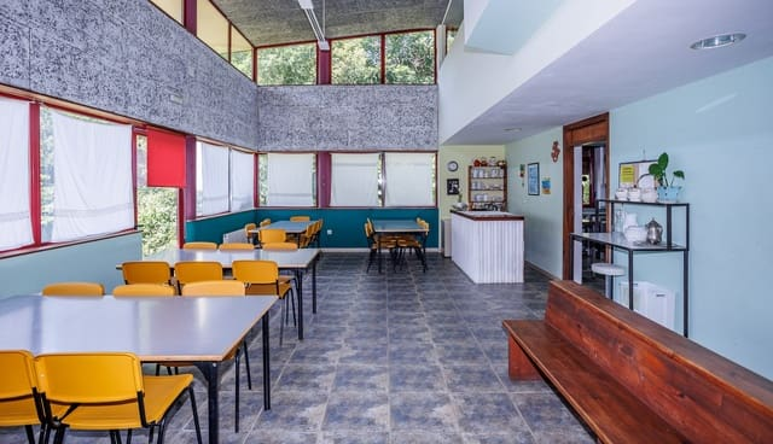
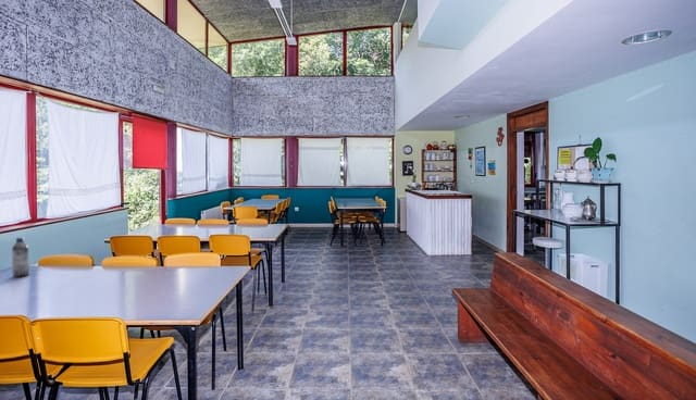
+ water bottle [11,237,30,278]
